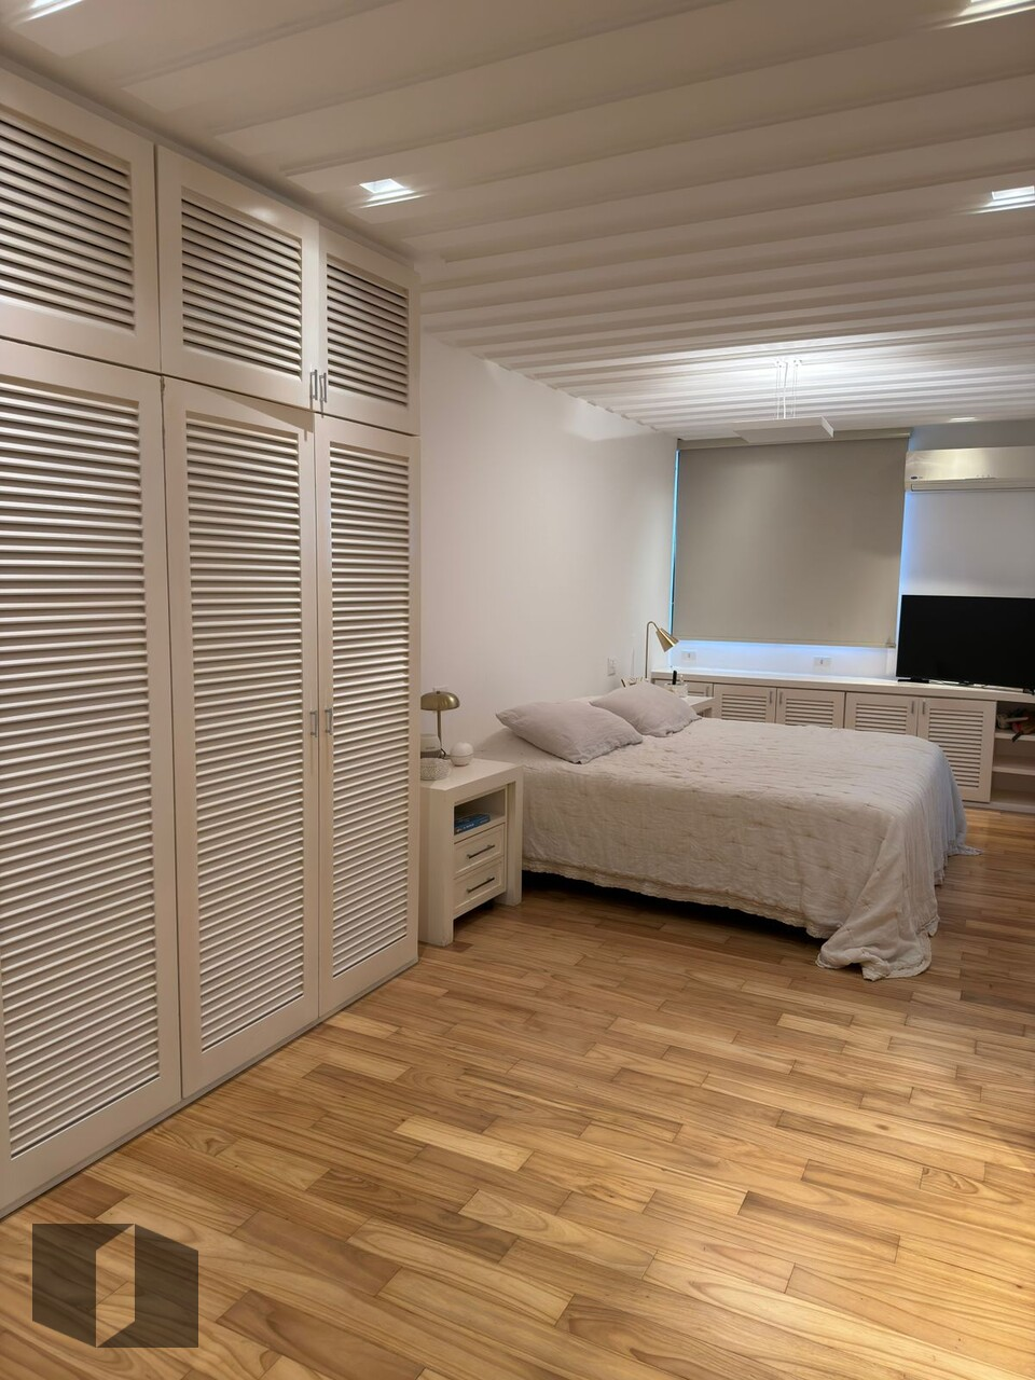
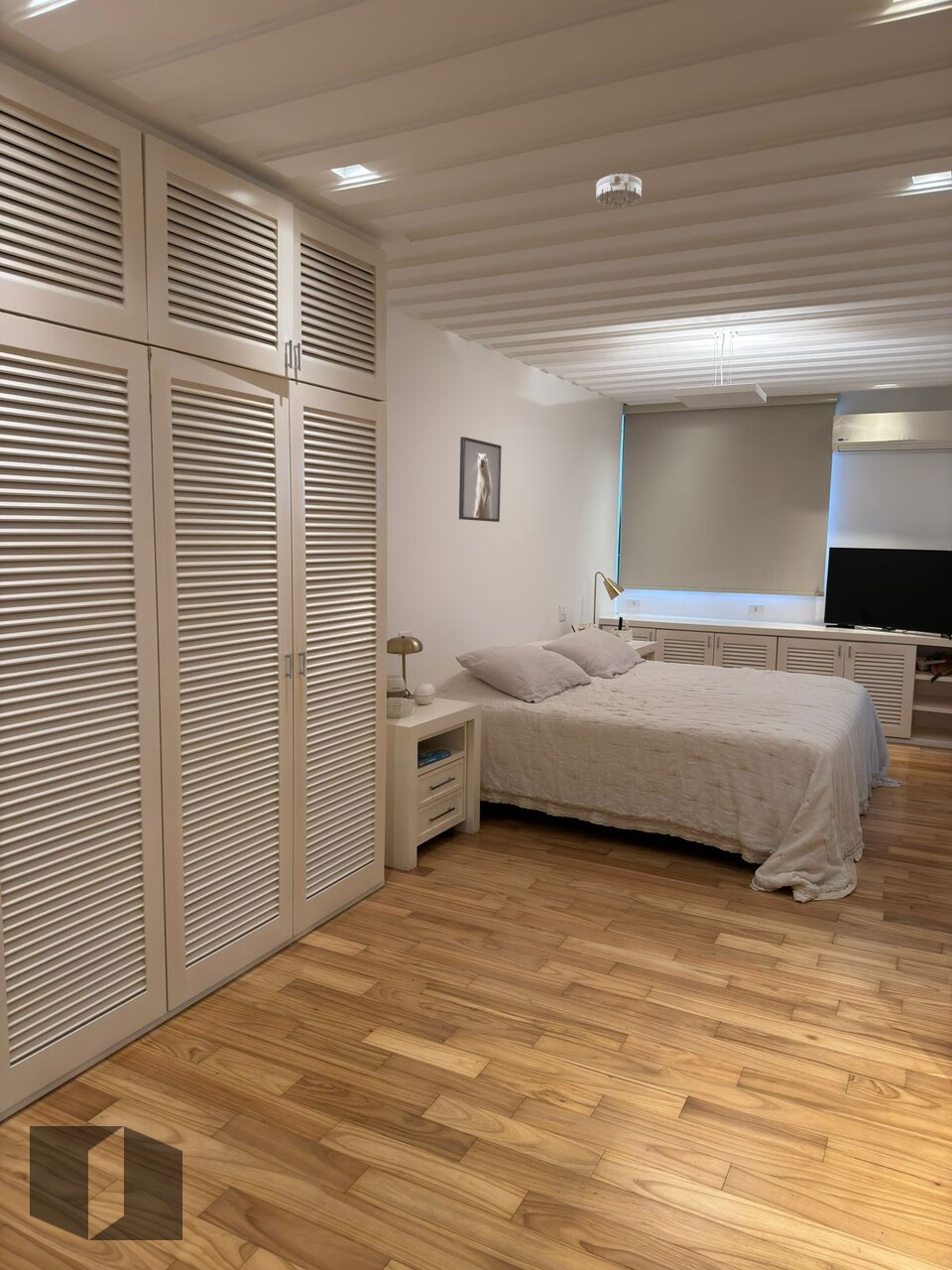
+ smoke detector [595,173,643,208]
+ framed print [458,436,503,523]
